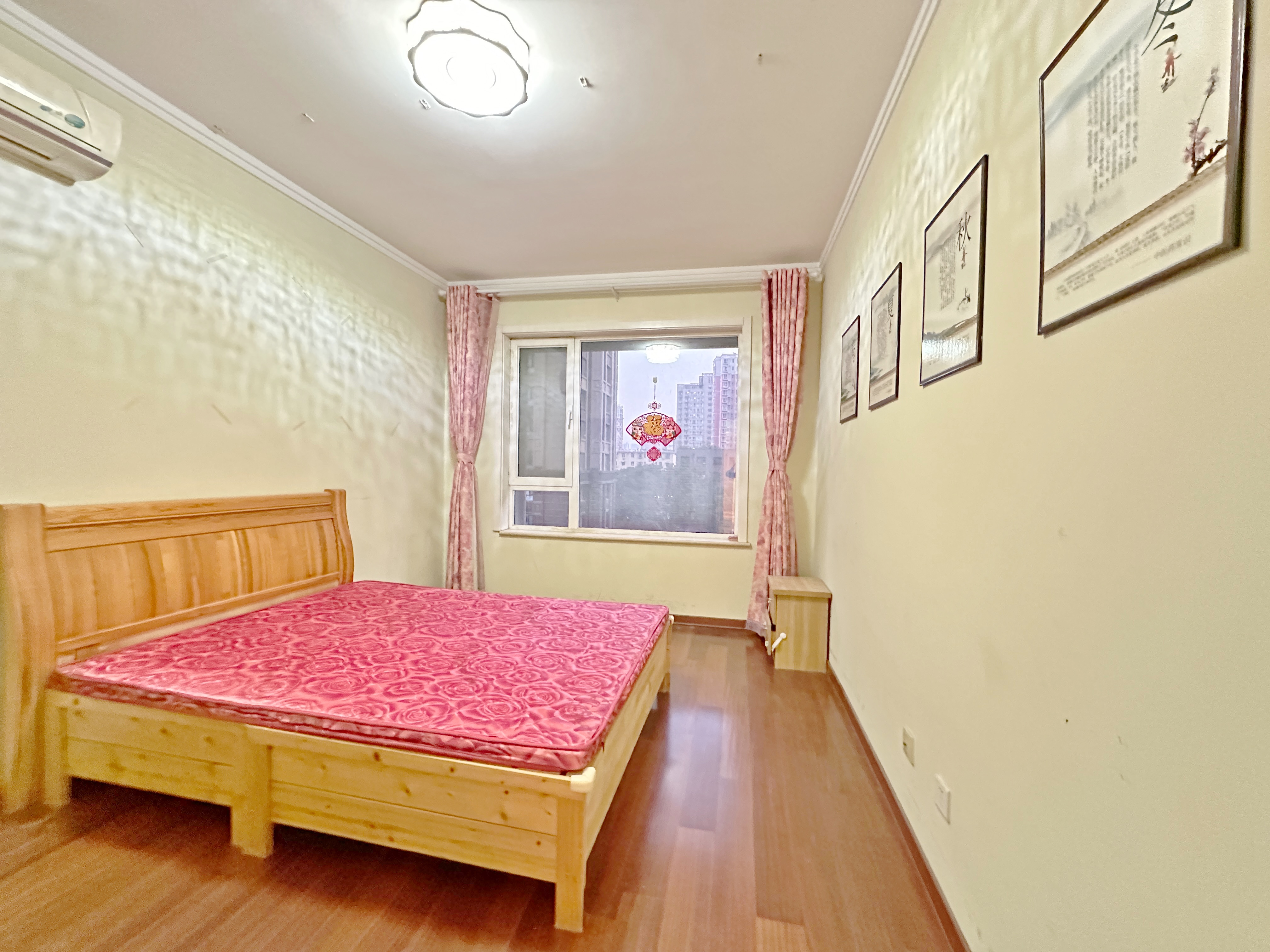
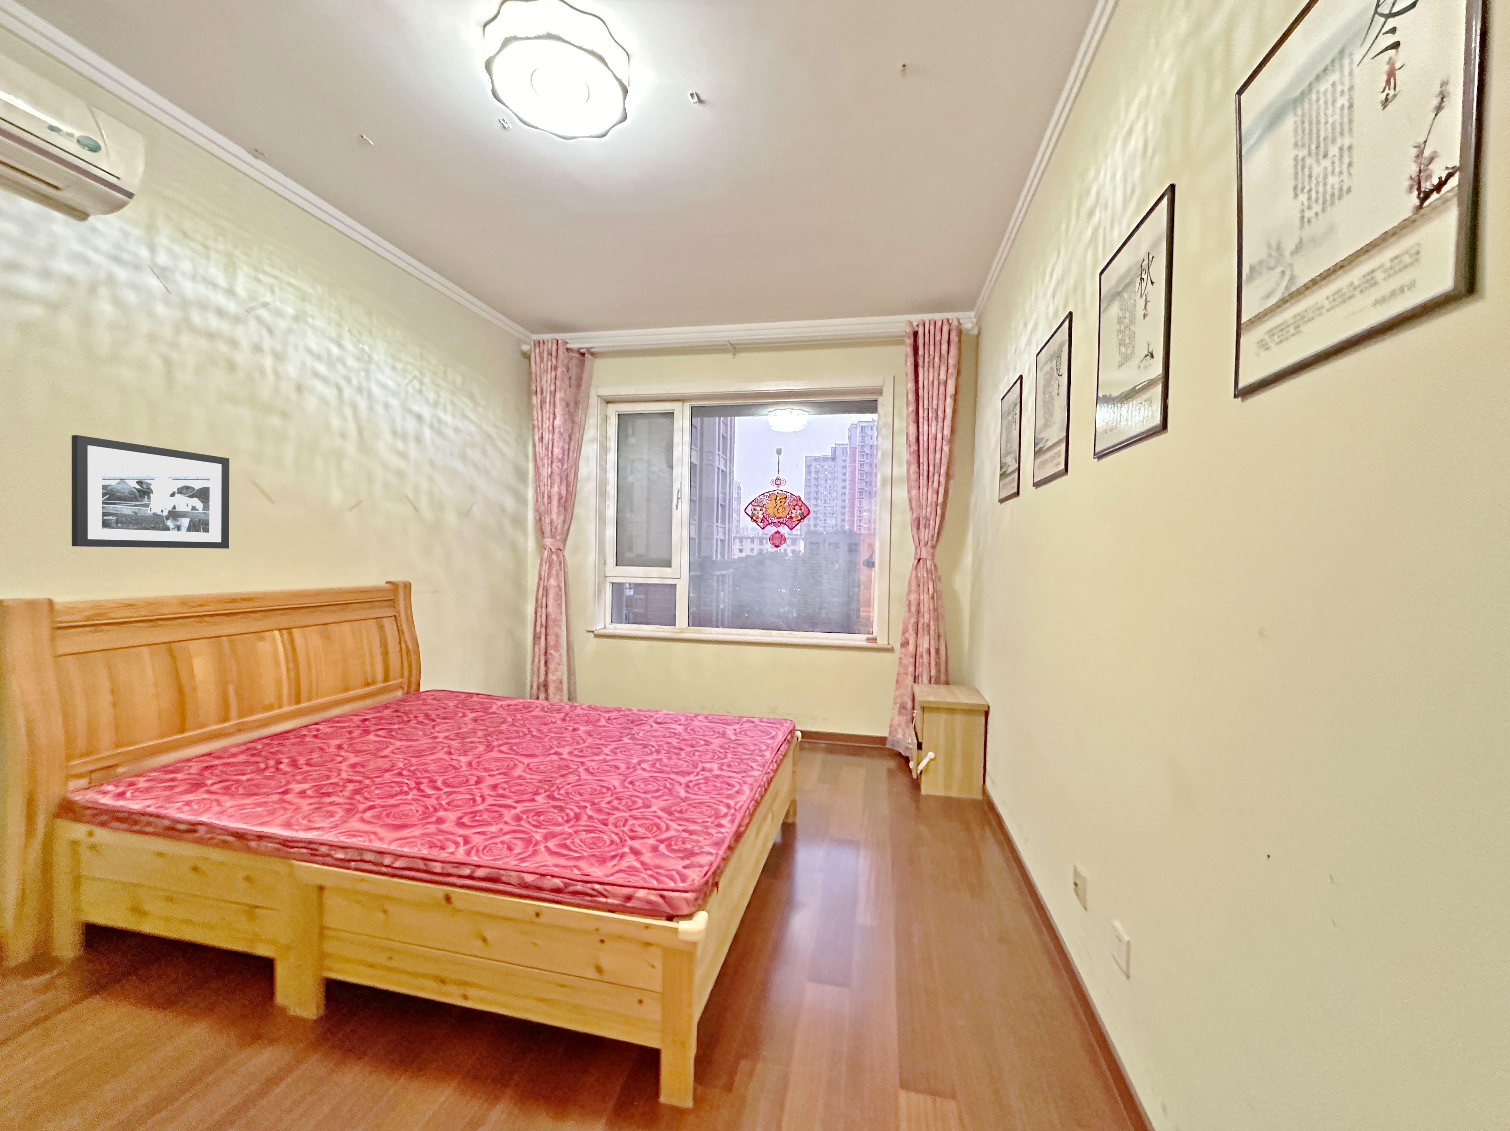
+ picture frame [71,435,229,549]
